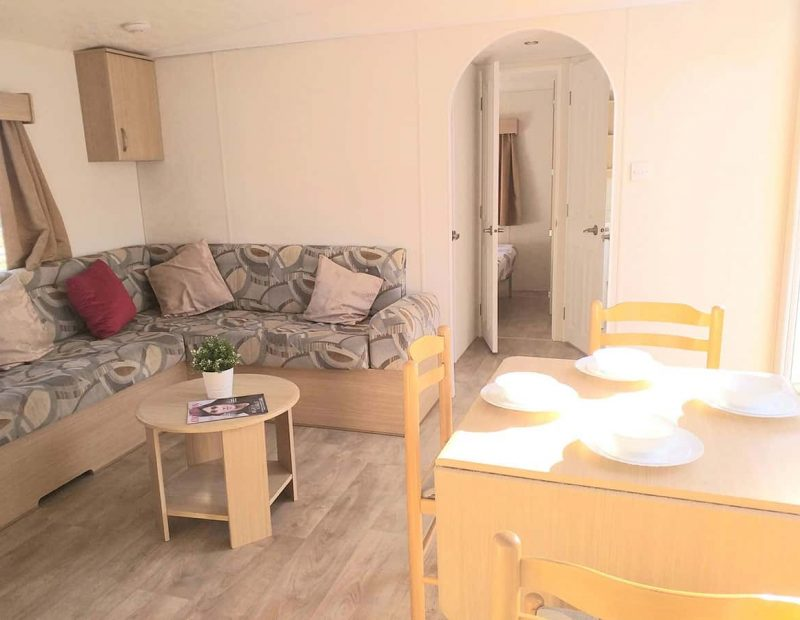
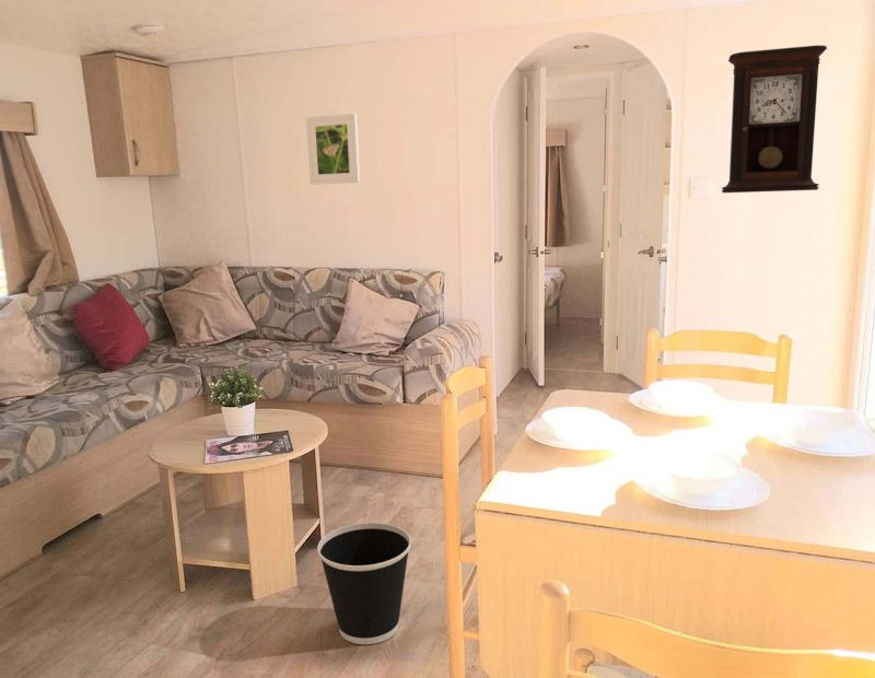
+ wastebasket [316,522,412,645]
+ pendulum clock [721,44,828,194]
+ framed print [305,113,361,186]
